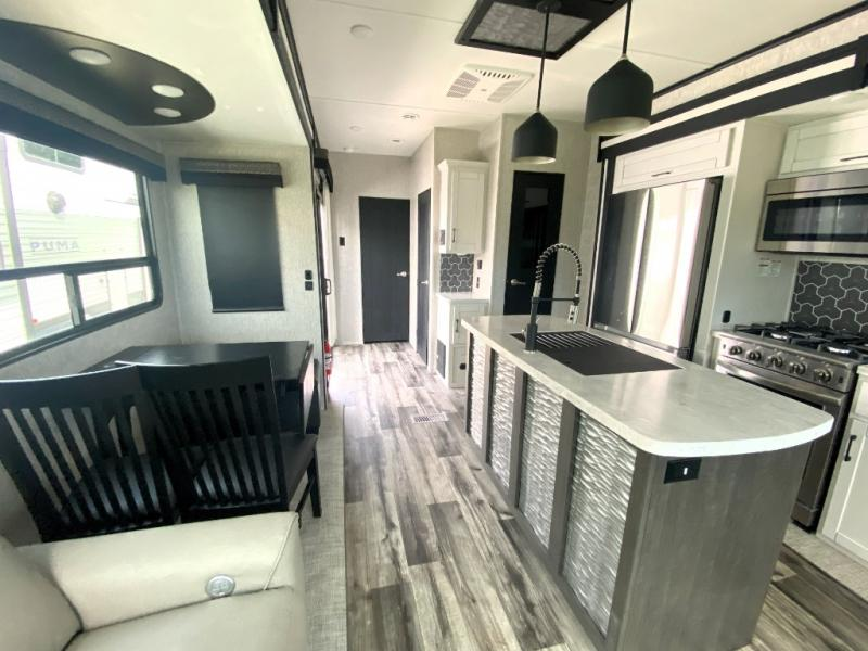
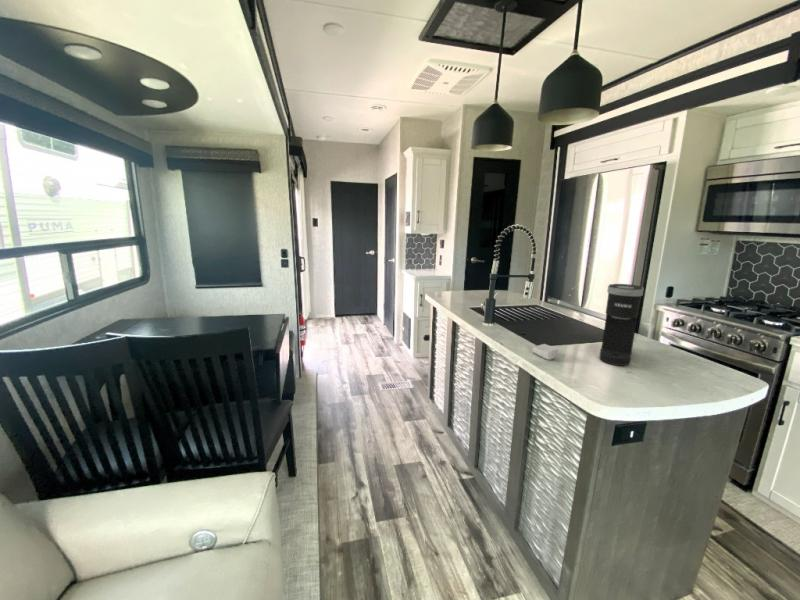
+ coffee maker [598,283,645,367]
+ soap bar [532,343,559,361]
